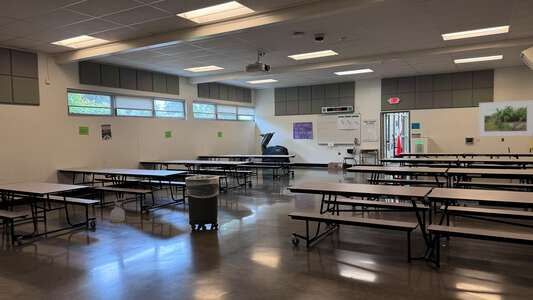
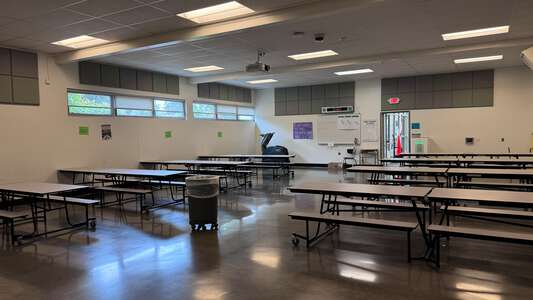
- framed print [478,99,533,137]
- bag [109,197,127,224]
